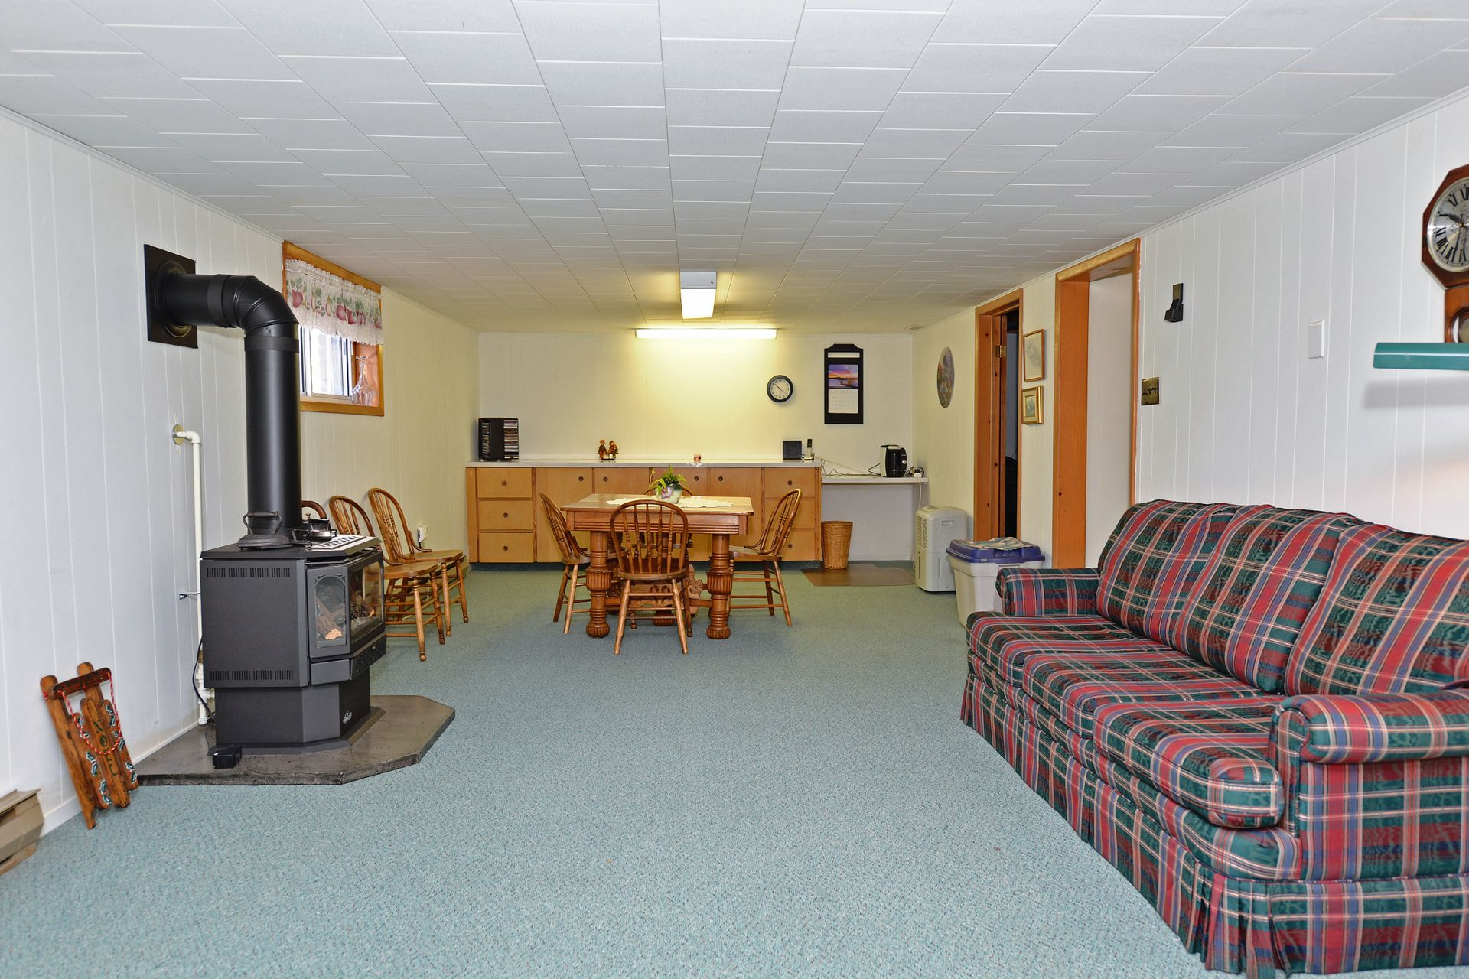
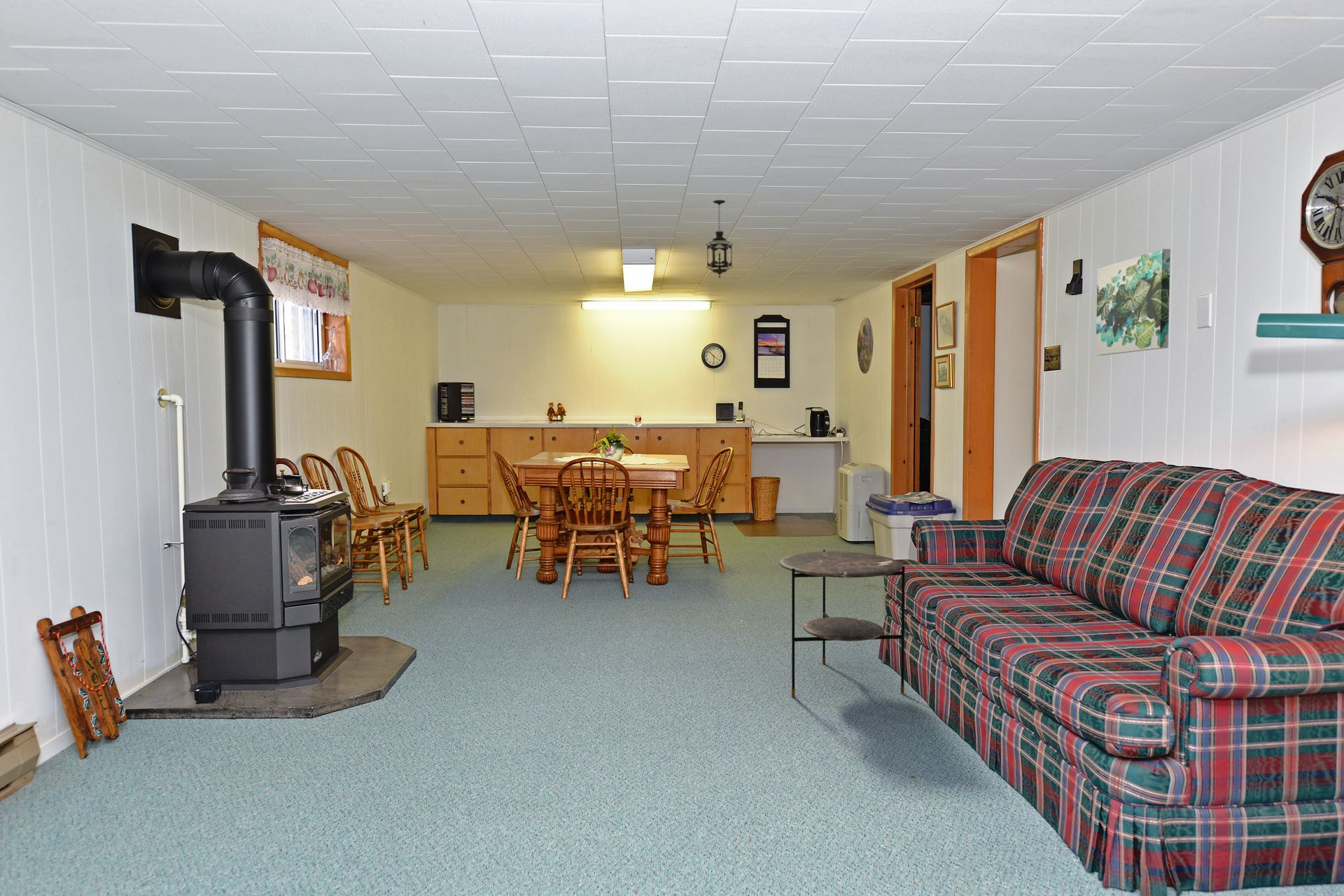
+ wall art [1096,248,1171,356]
+ side table [778,549,906,698]
+ hanging lantern [705,200,734,279]
